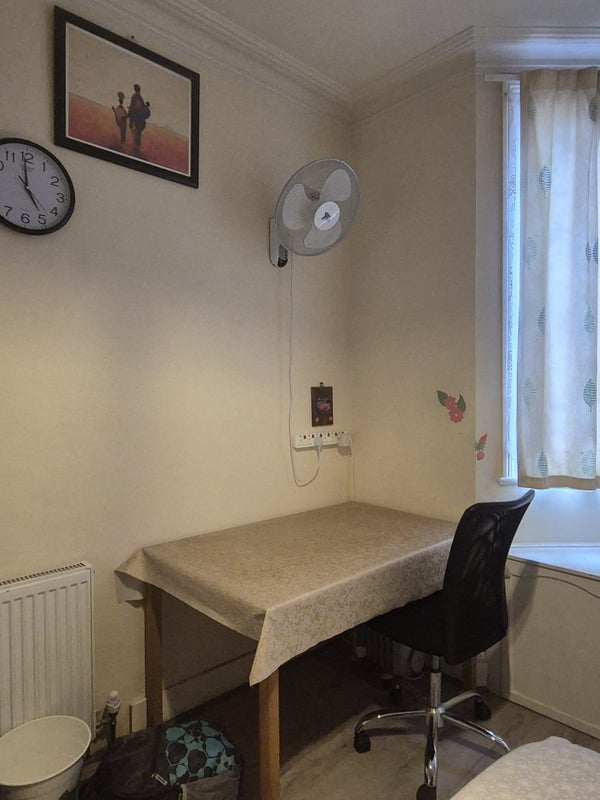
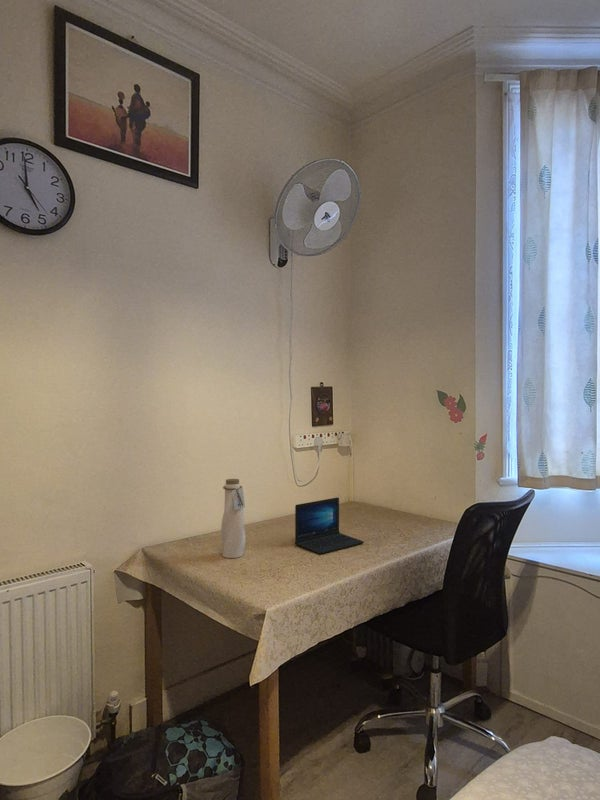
+ laptop [294,496,365,555]
+ water bottle [220,478,246,559]
